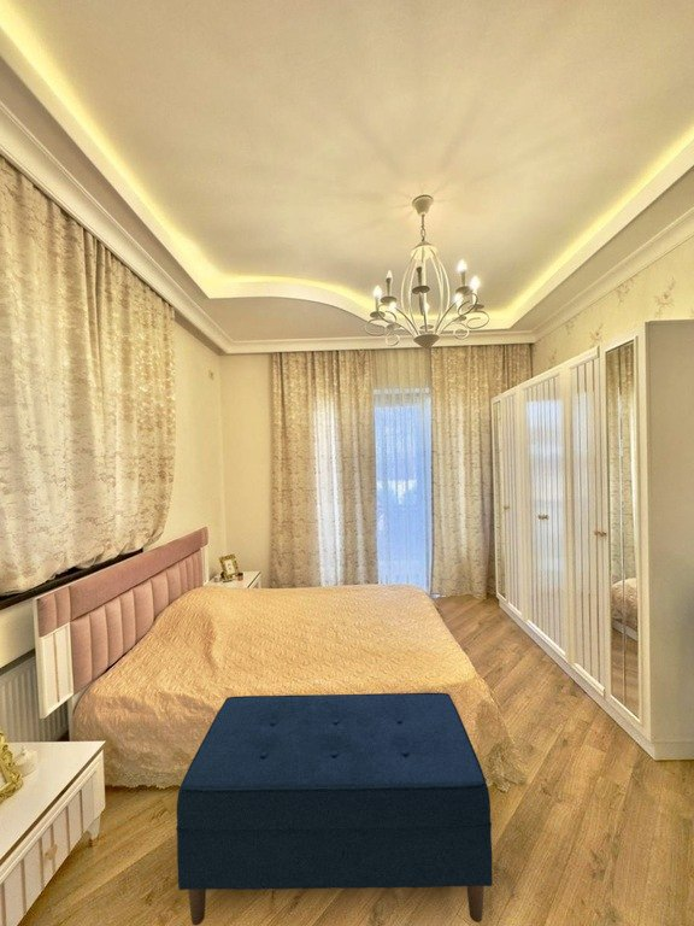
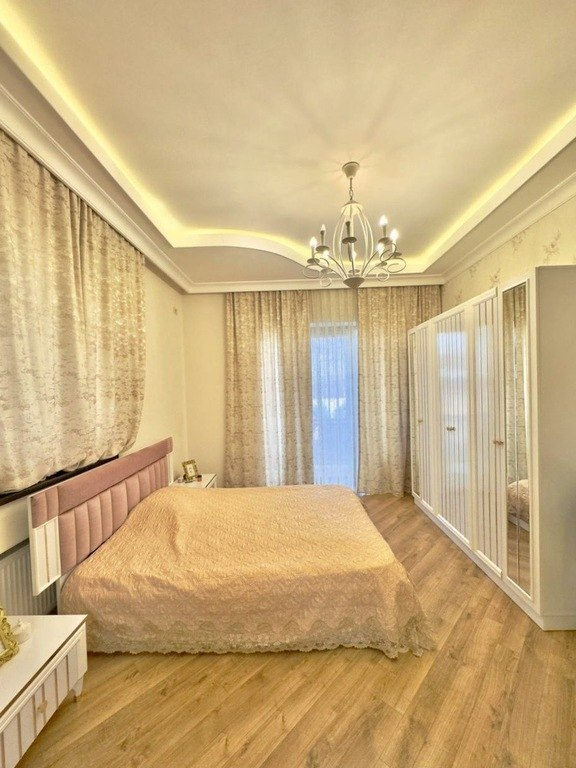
- bench [175,692,494,926]
